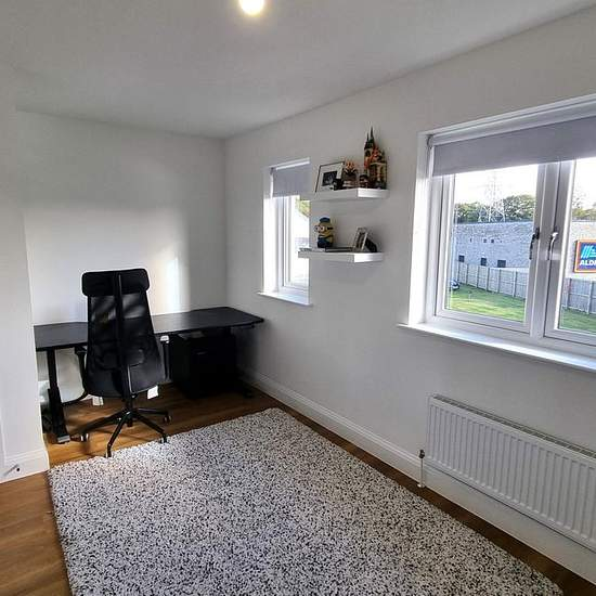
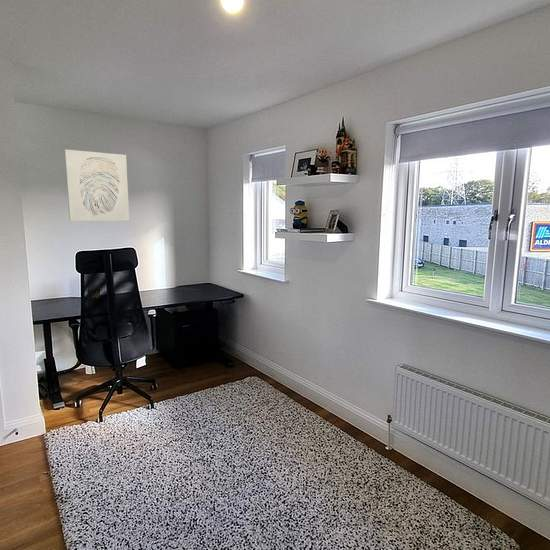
+ wall art [64,148,130,222]
